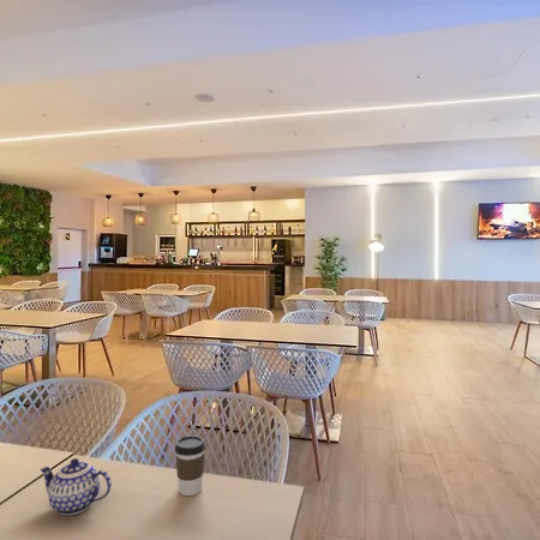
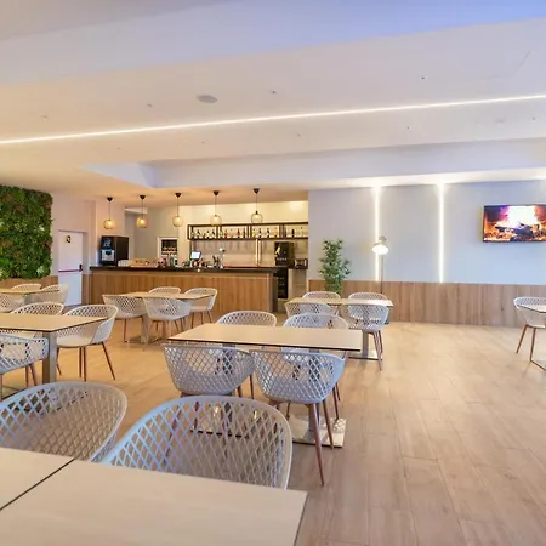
- teapot [40,457,113,516]
- coffee cup [174,434,206,497]
